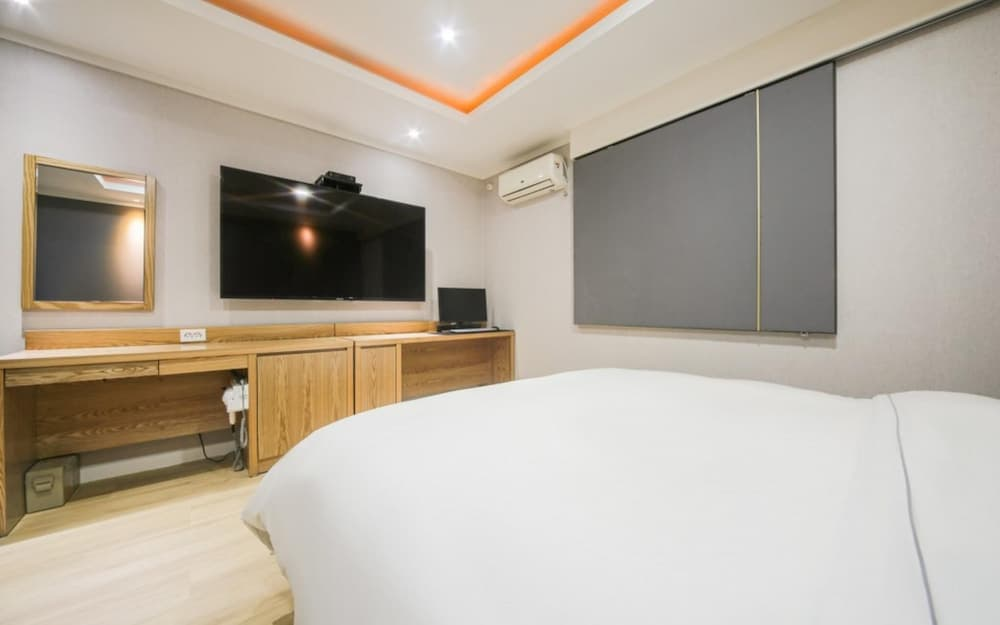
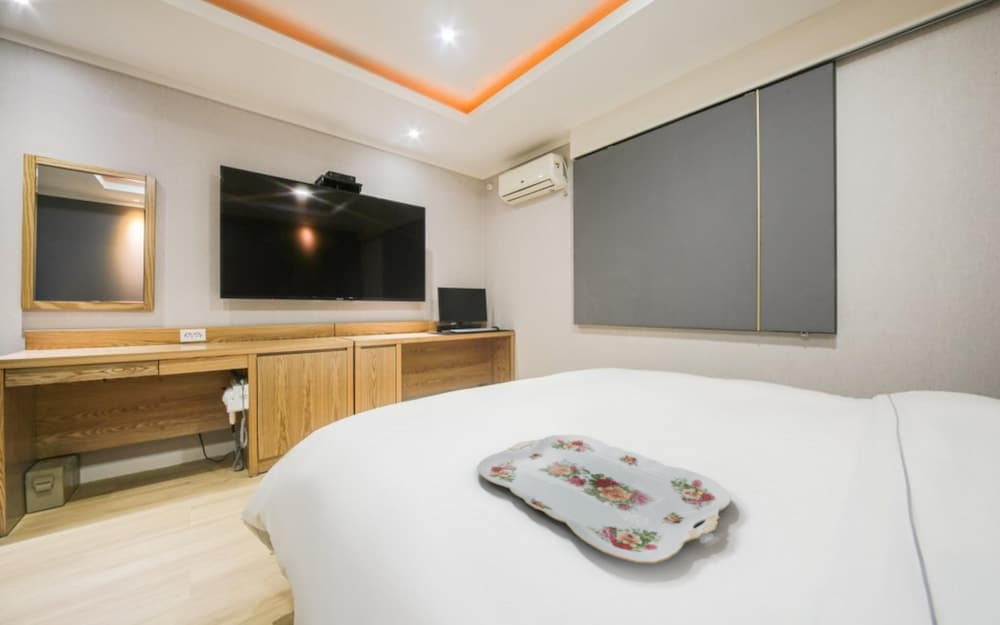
+ serving tray [476,434,732,565]
